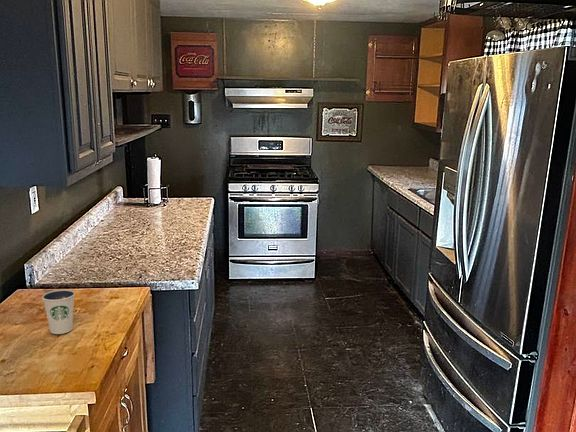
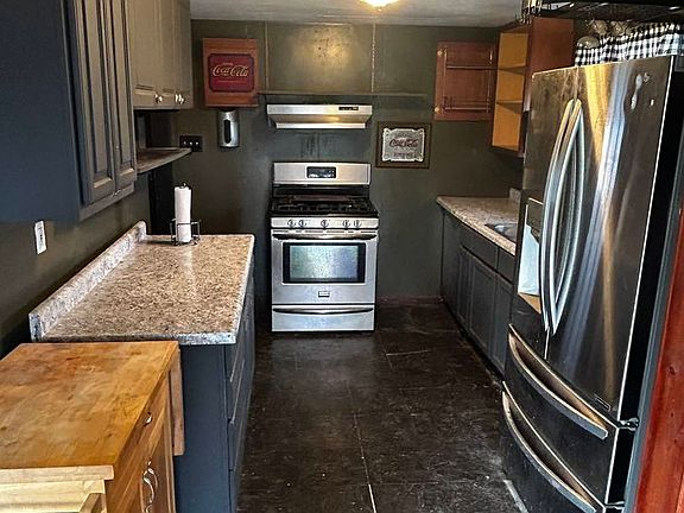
- dixie cup [41,288,76,335]
